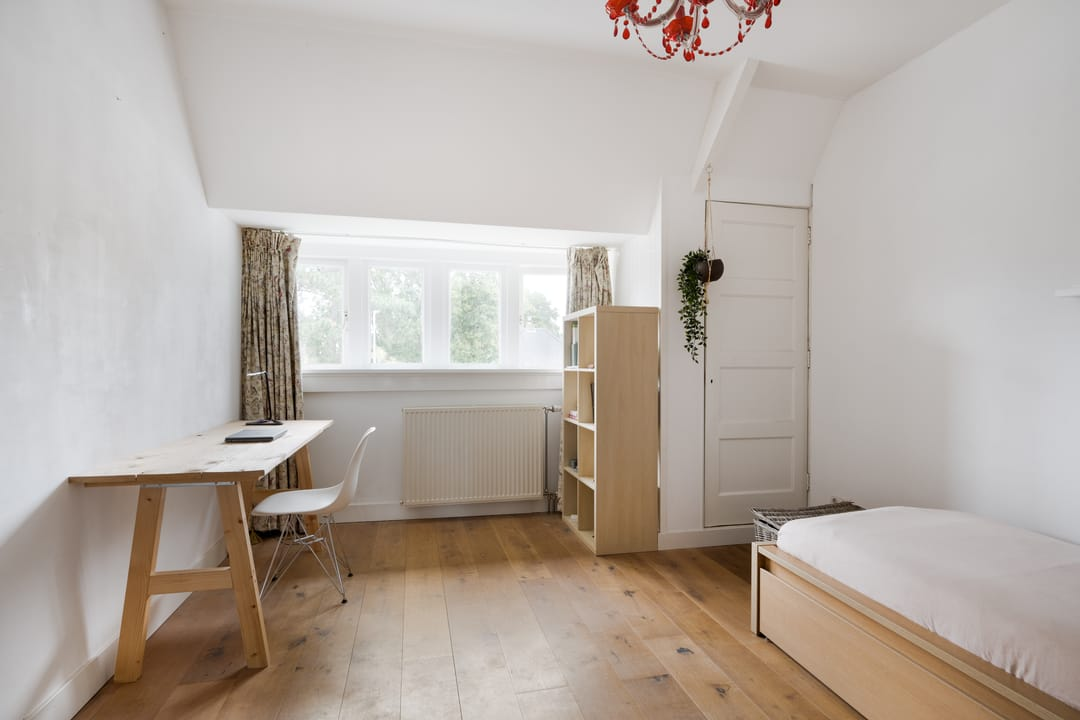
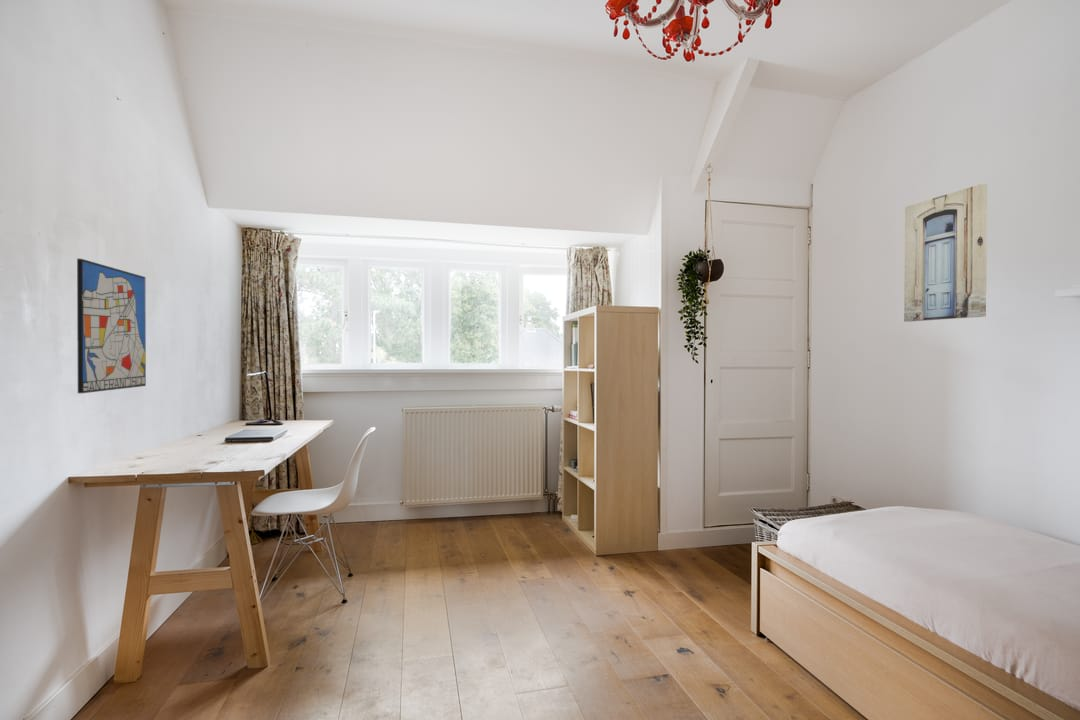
+ wall art [903,183,988,323]
+ wall art [76,258,147,394]
